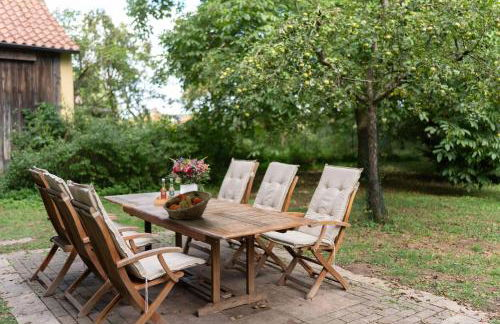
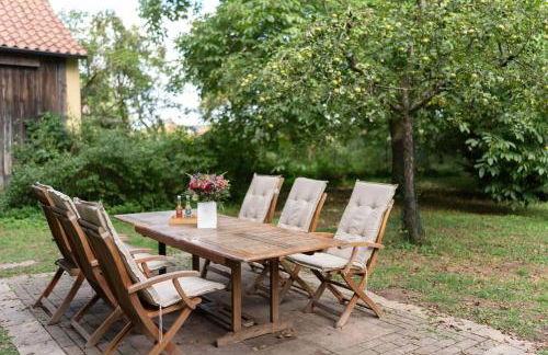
- fruit basket [162,190,213,221]
